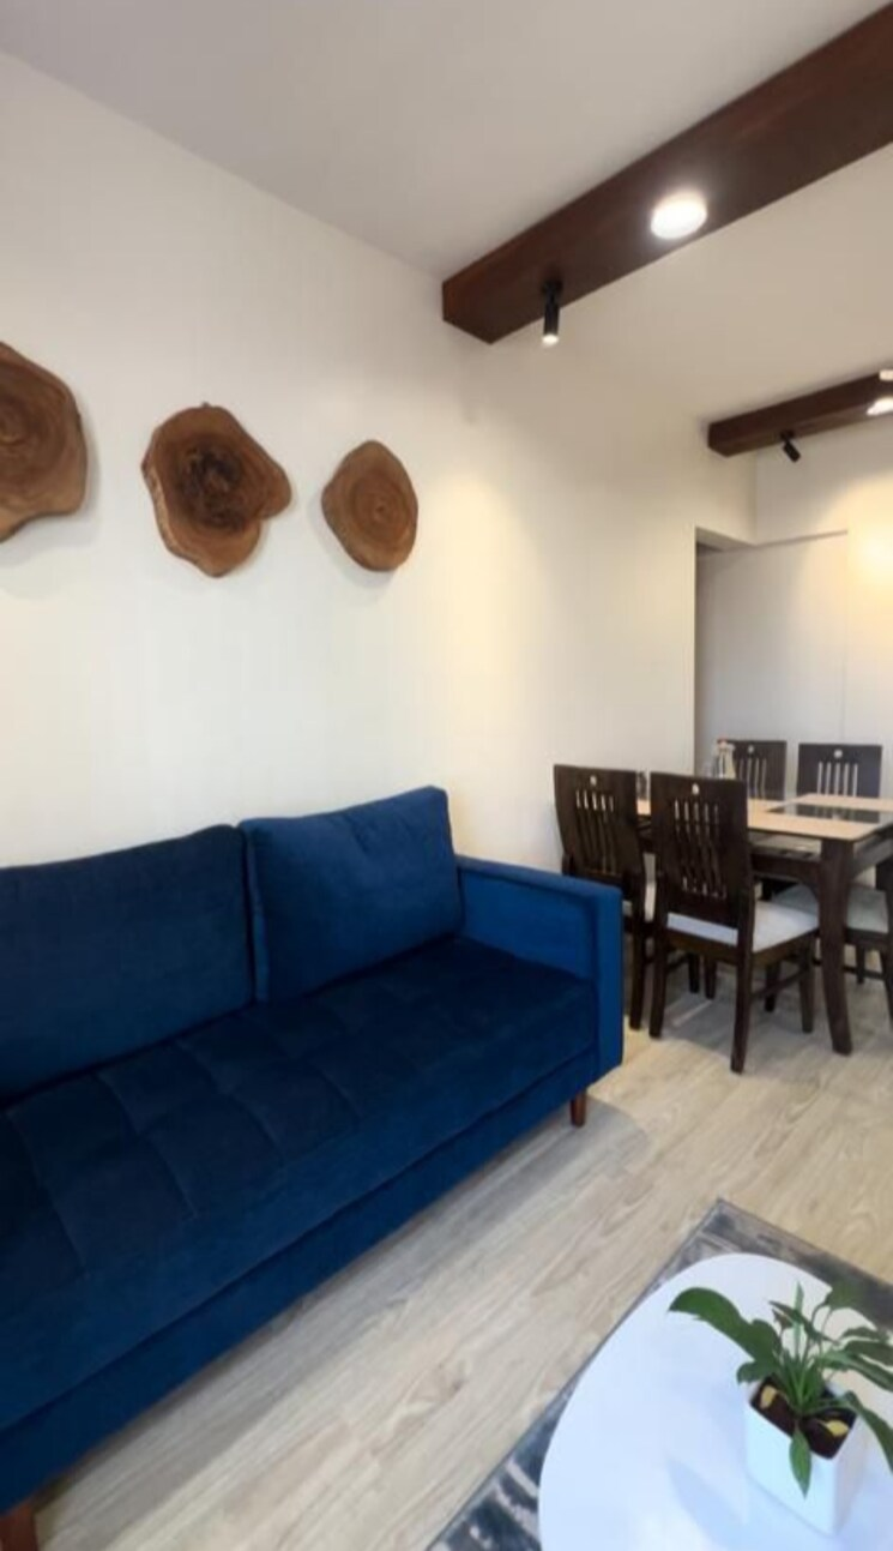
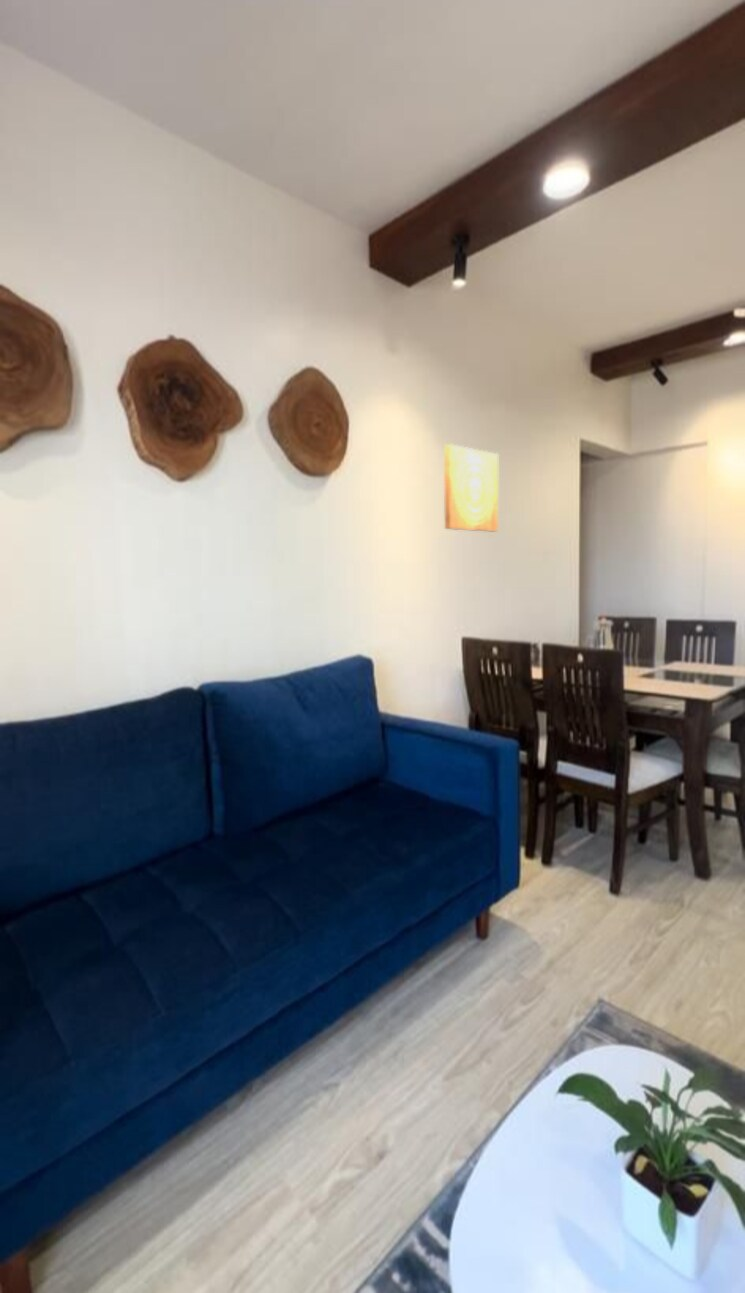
+ wall art [443,443,499,532]
